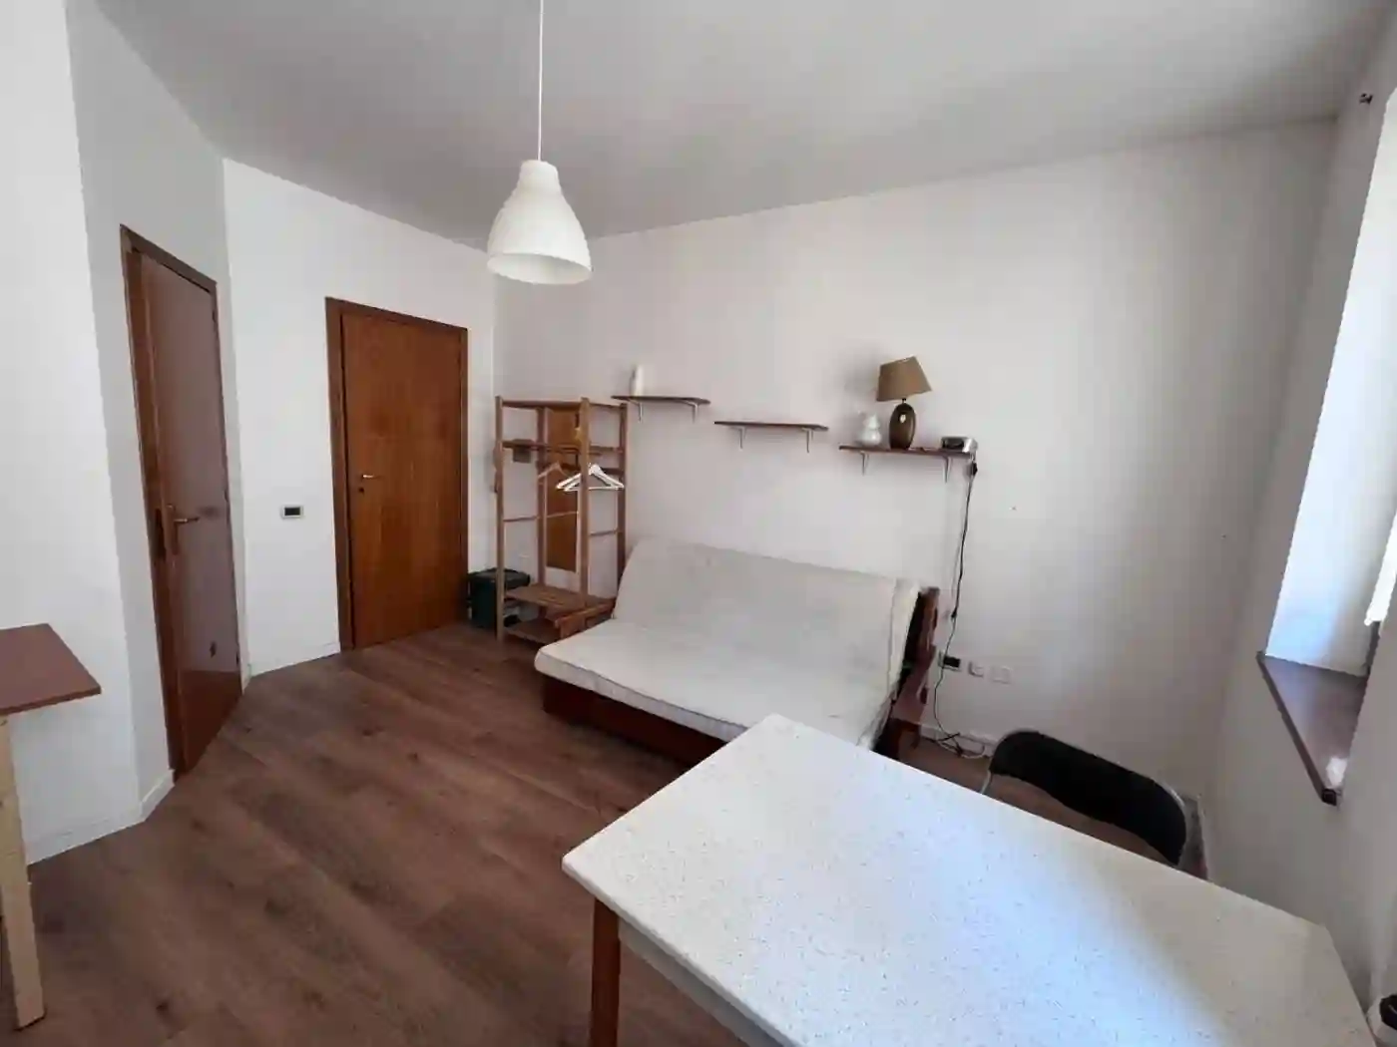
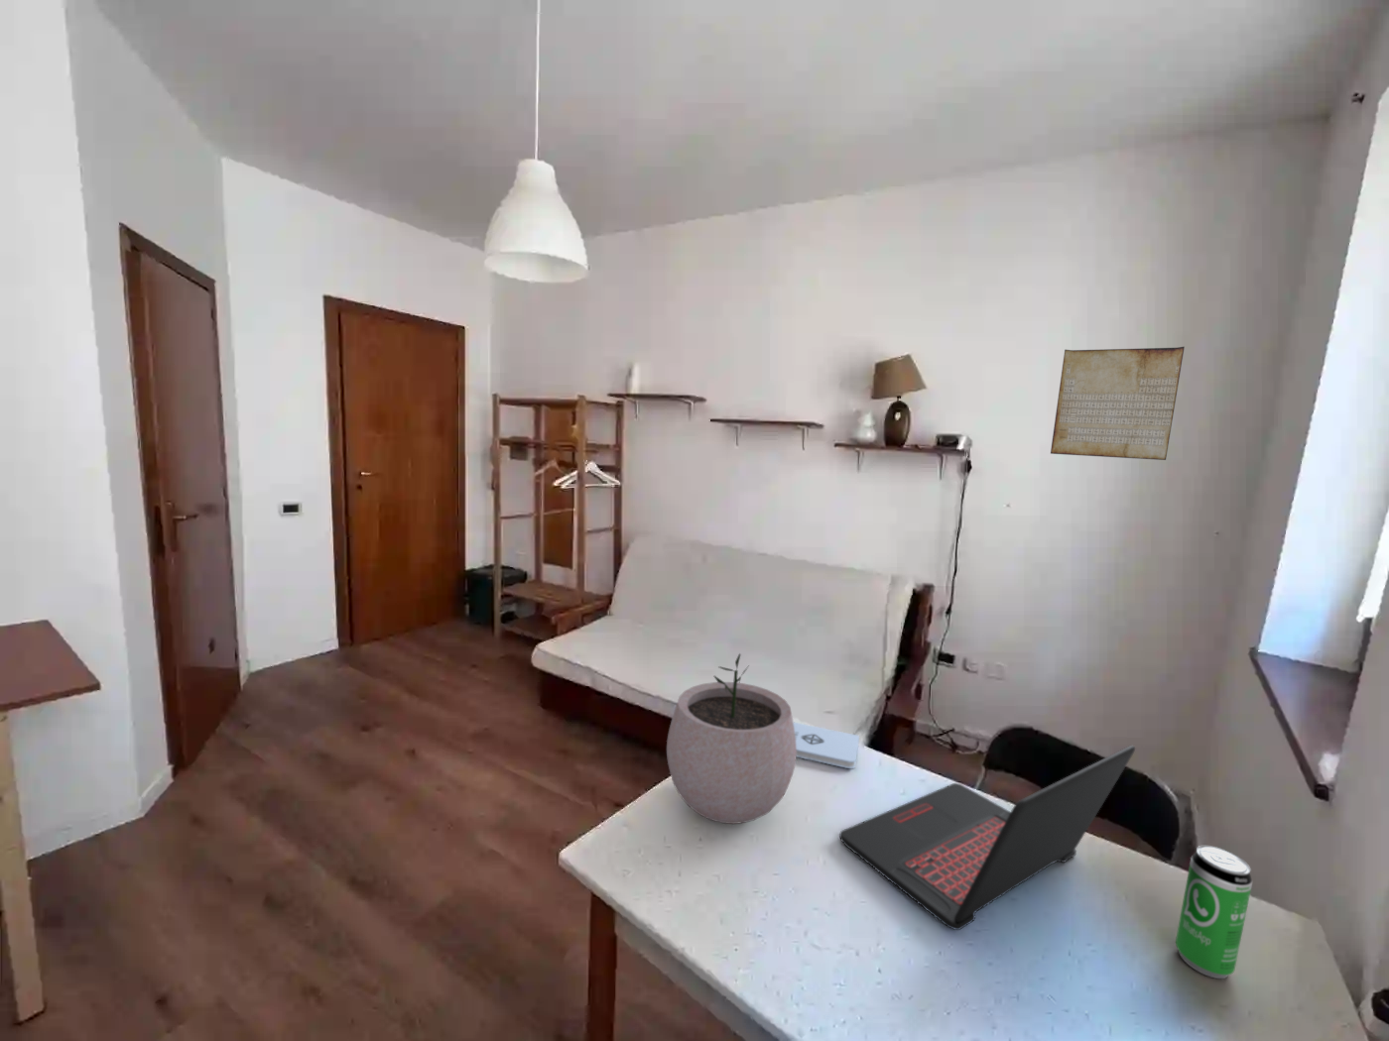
+ plant pot [666,653,796,824]
+ notepad [793,721,860,770]
+ laptop [839,745,1136,931]
+ periodic table [1050,346,1186,461]
+ beverage can [1175,844,1253,980]
